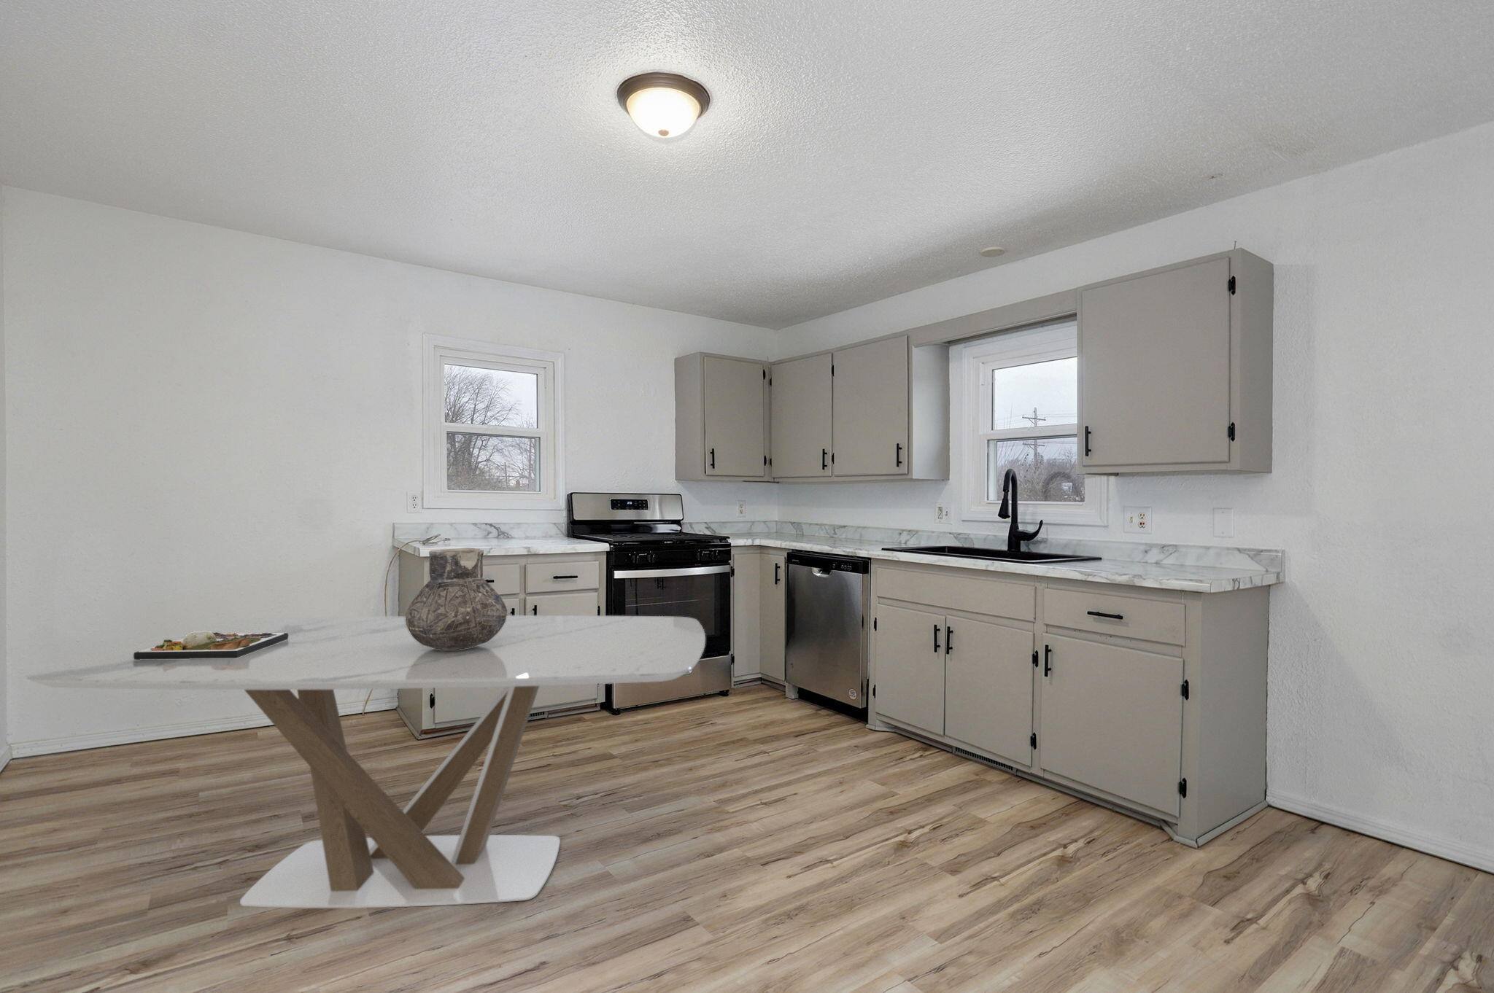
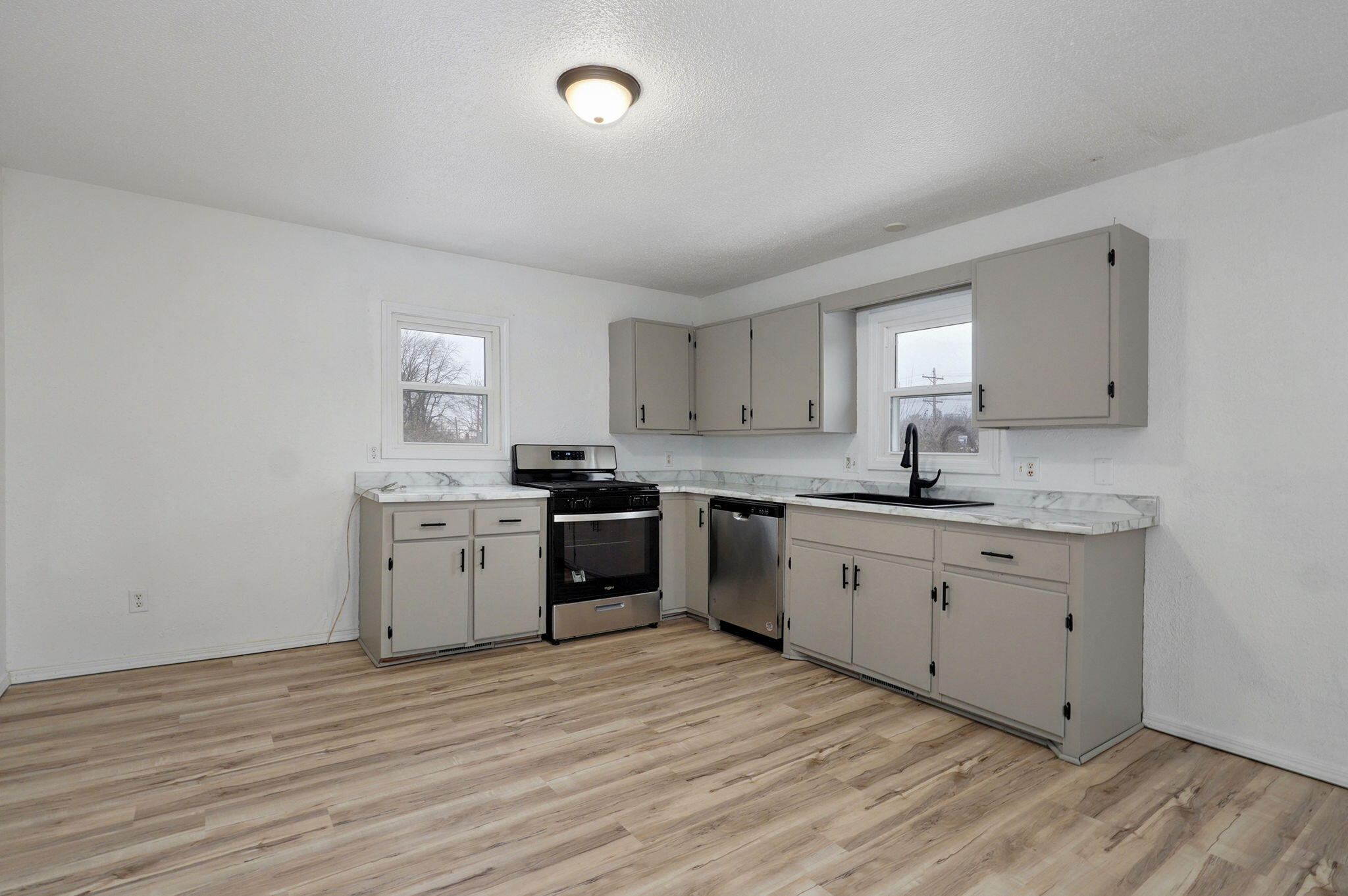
- vase [405,546,509,649]
- dinner plate [133,631,289,659]
- dining table [27,615,706,909]
